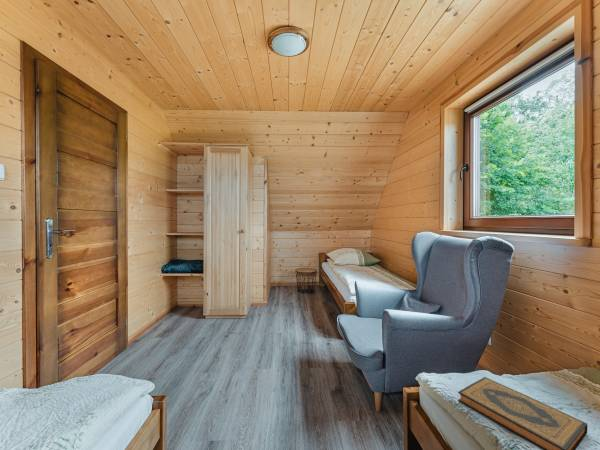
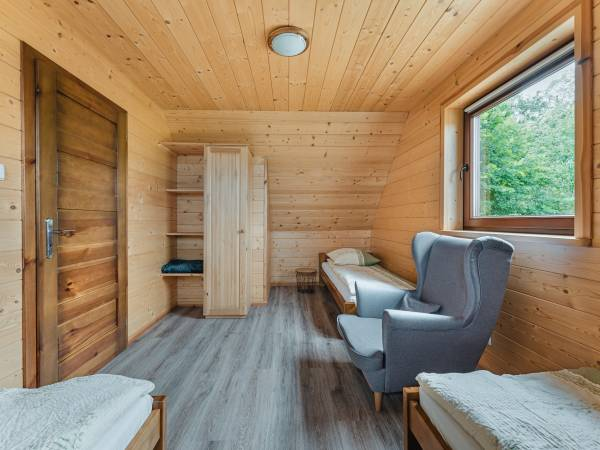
- hardback book [457,376,588,450]
